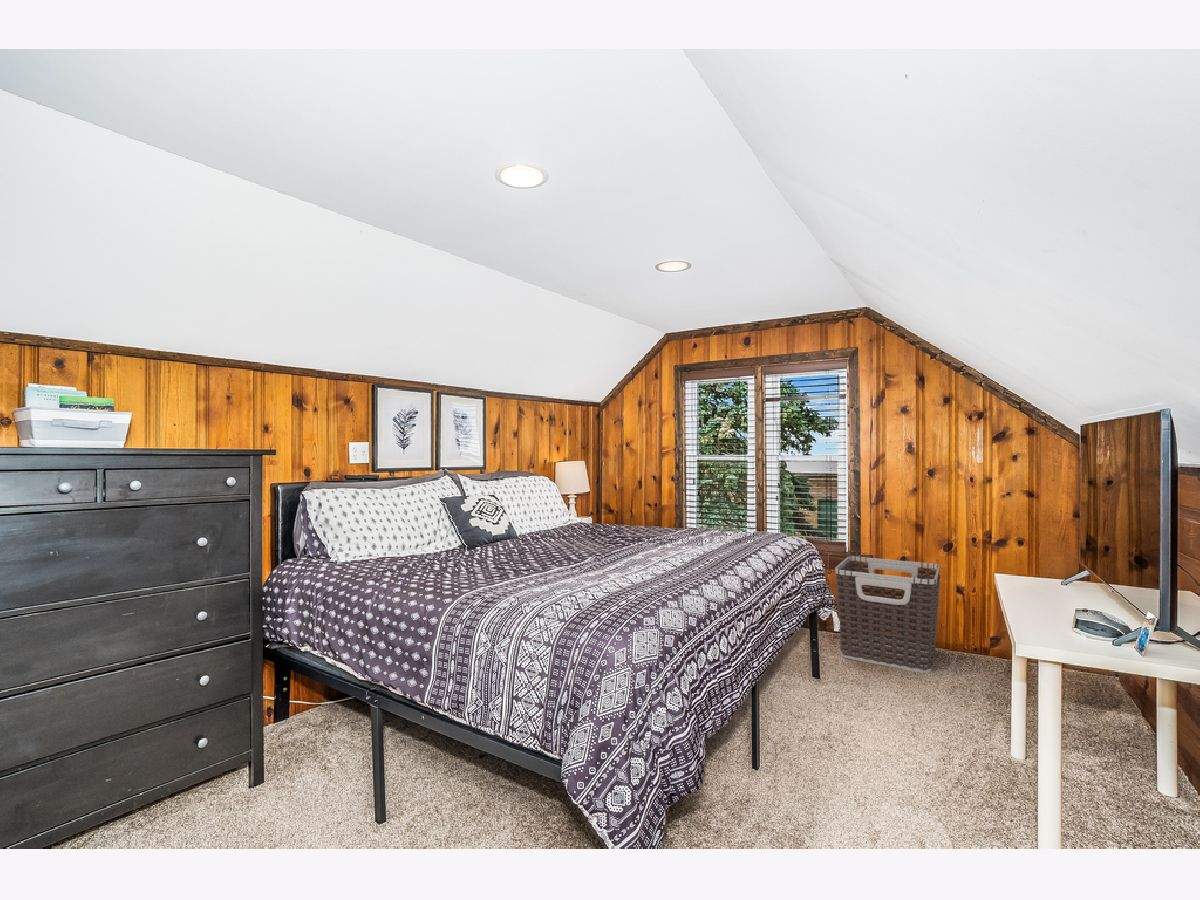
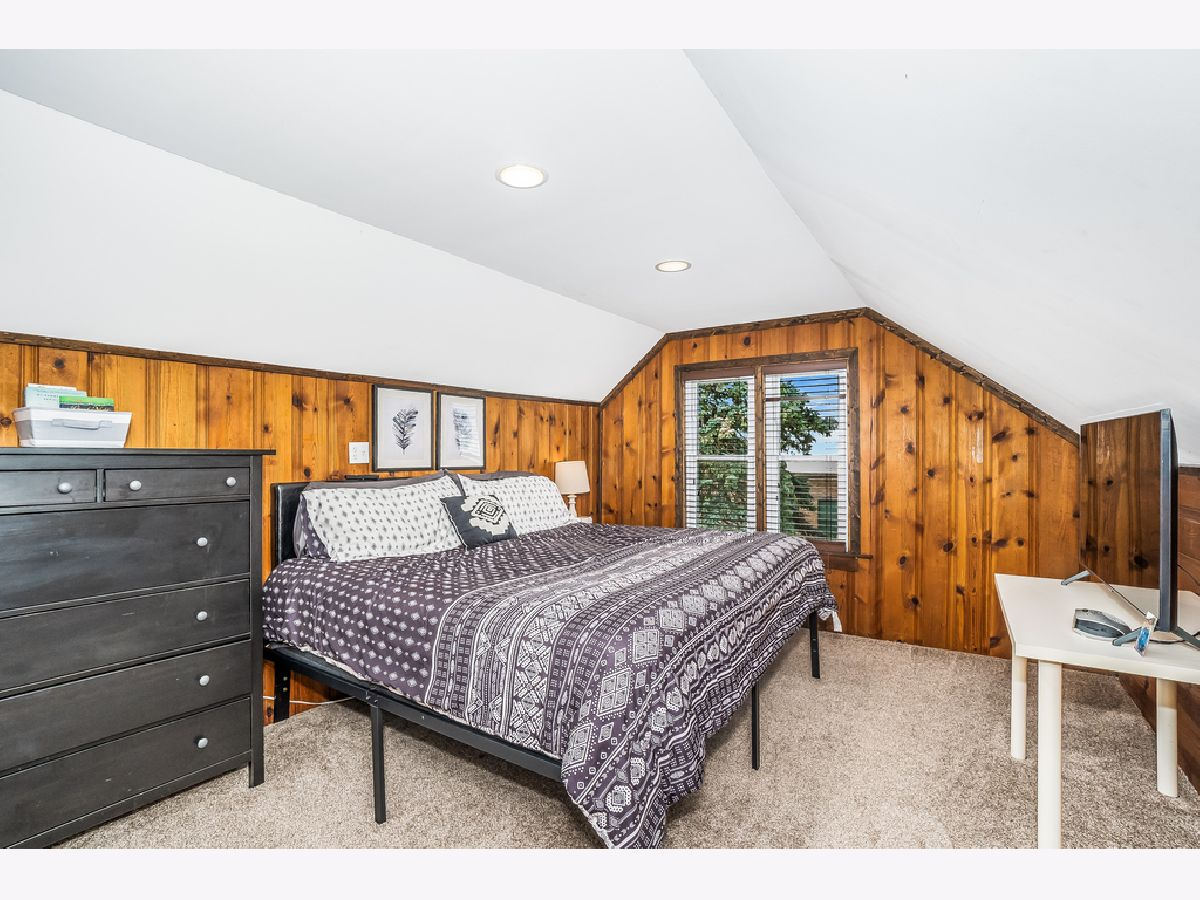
- clothes hamper [834,555,941,674]
